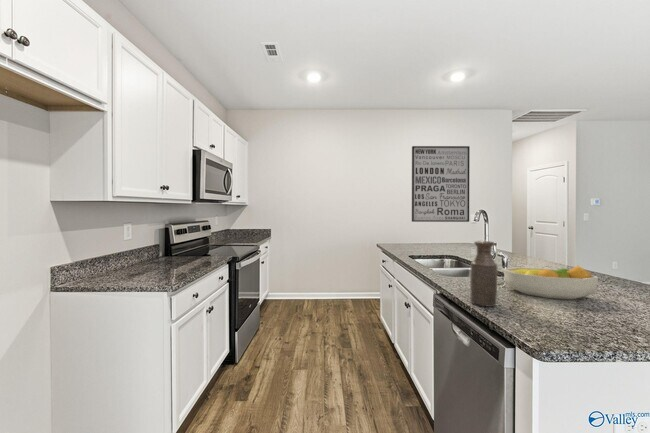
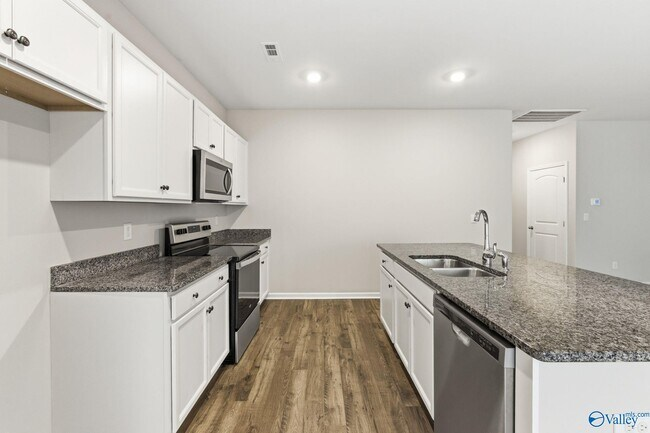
- fruit bowl [502,265,599,300]
- wall art [411,145,471,223]
- bottle [469,240,498,308]
